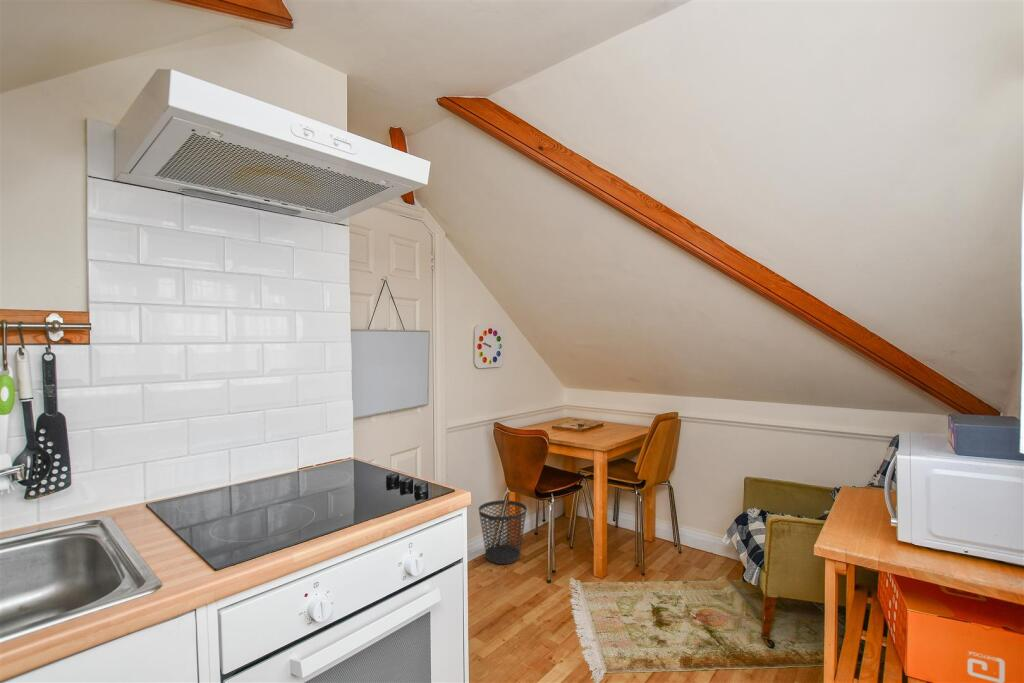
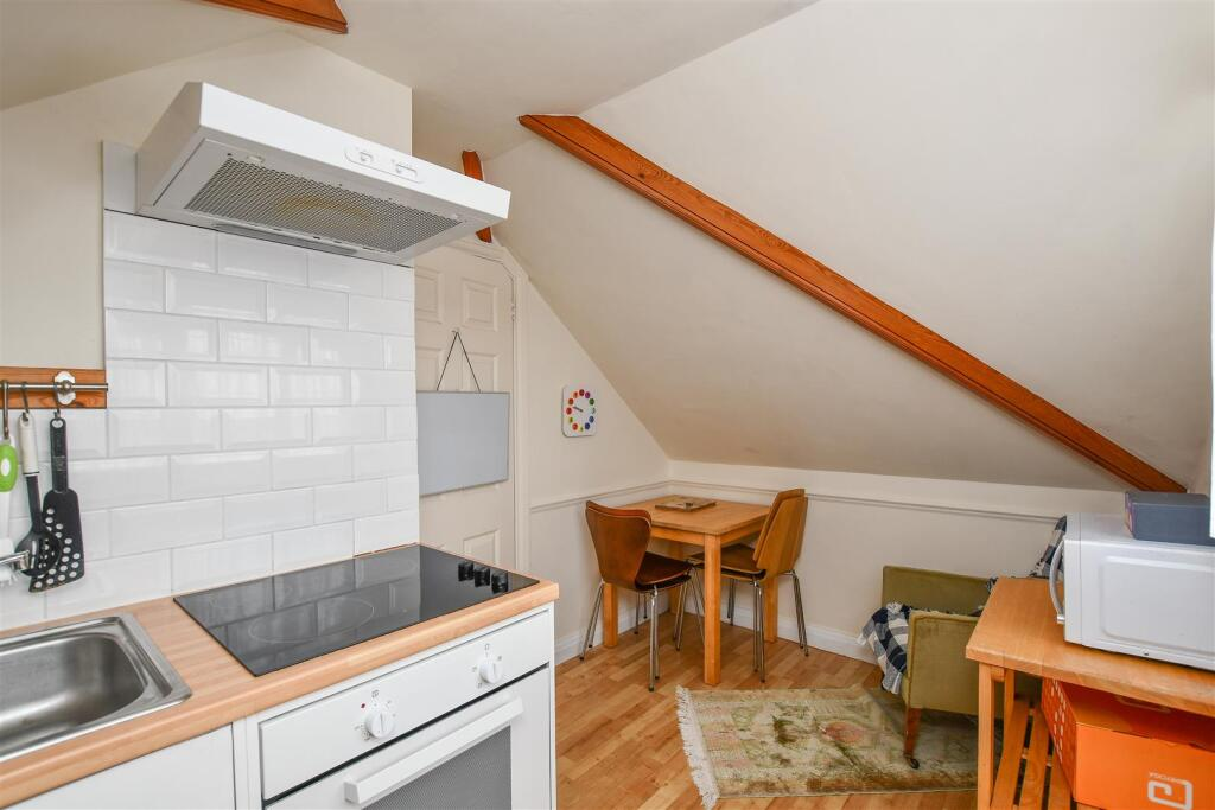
- wastebasket [478,499,528,565]
